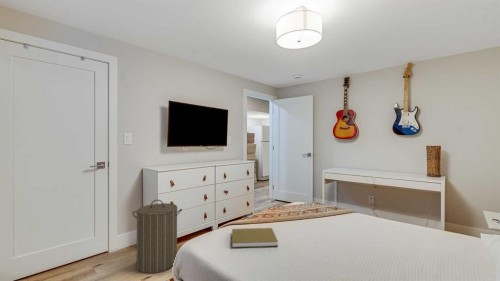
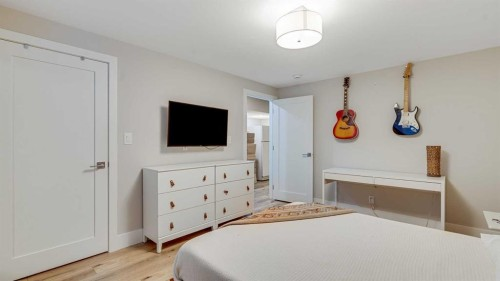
- laundry hamper [131,199,183,274]
- book [231,227,279,249]
